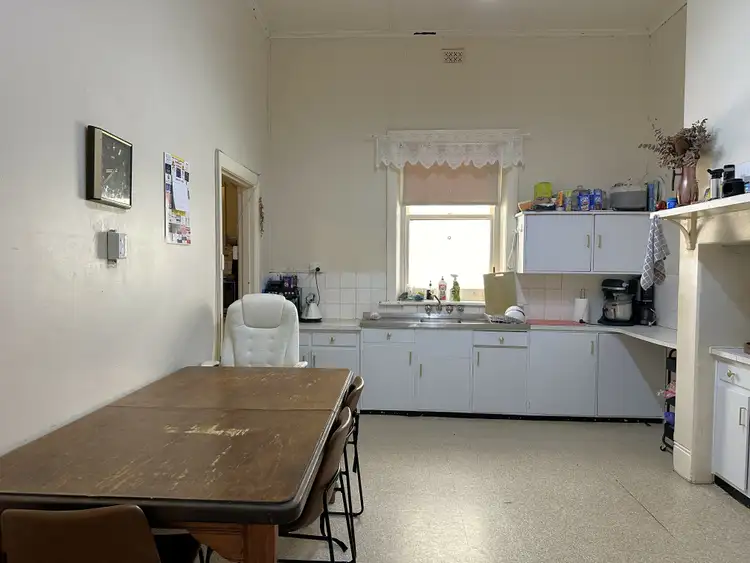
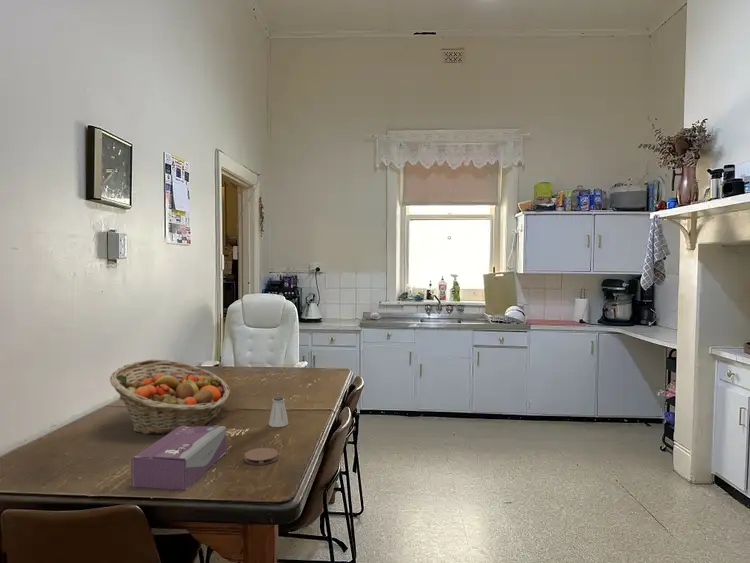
+ tissue box [130,425,227,491]
+ coaster [244,447,279,466]
+ fruit basket [109,359,231,436]
+ saltshaker [268,395,289,428]
